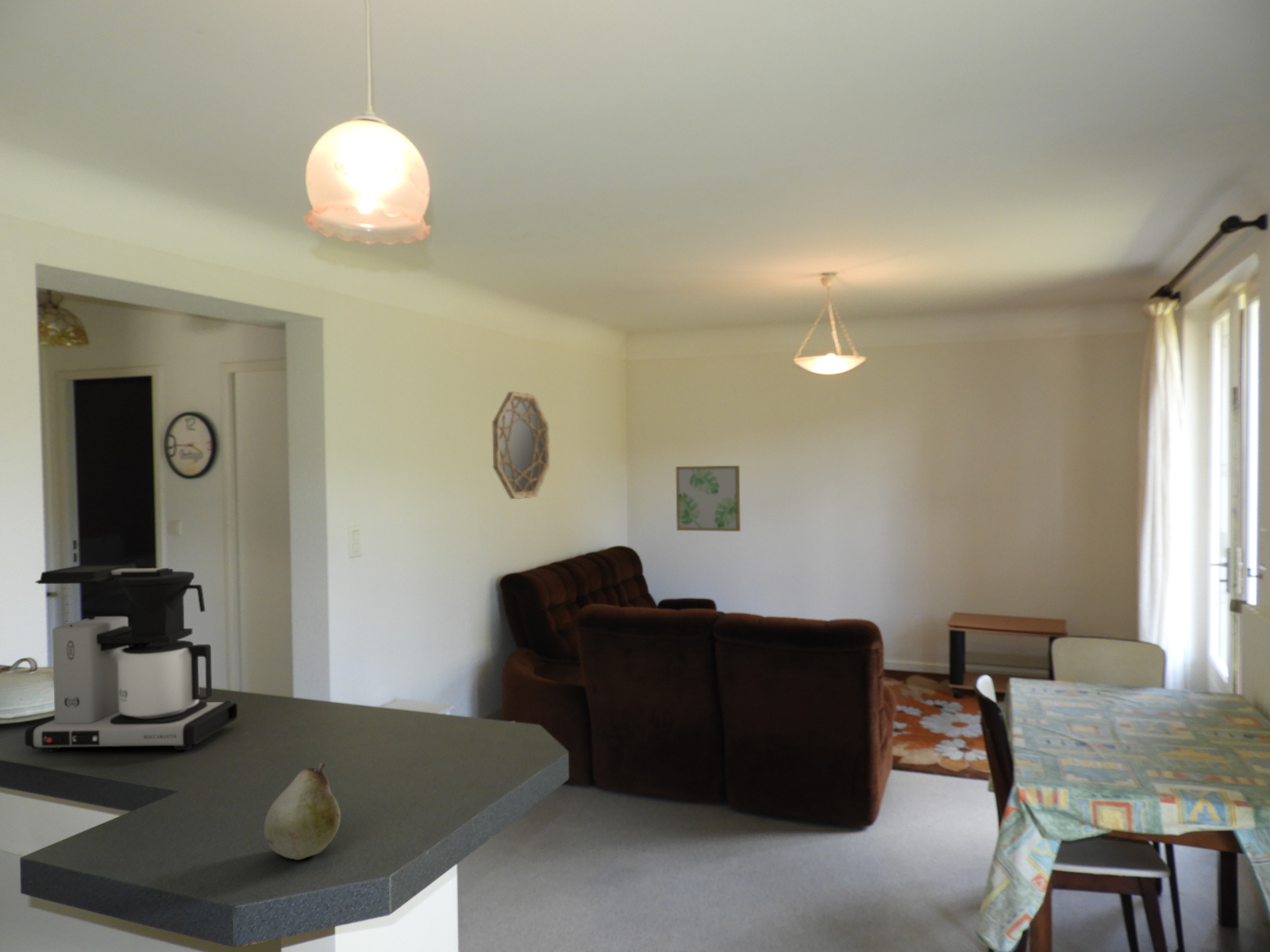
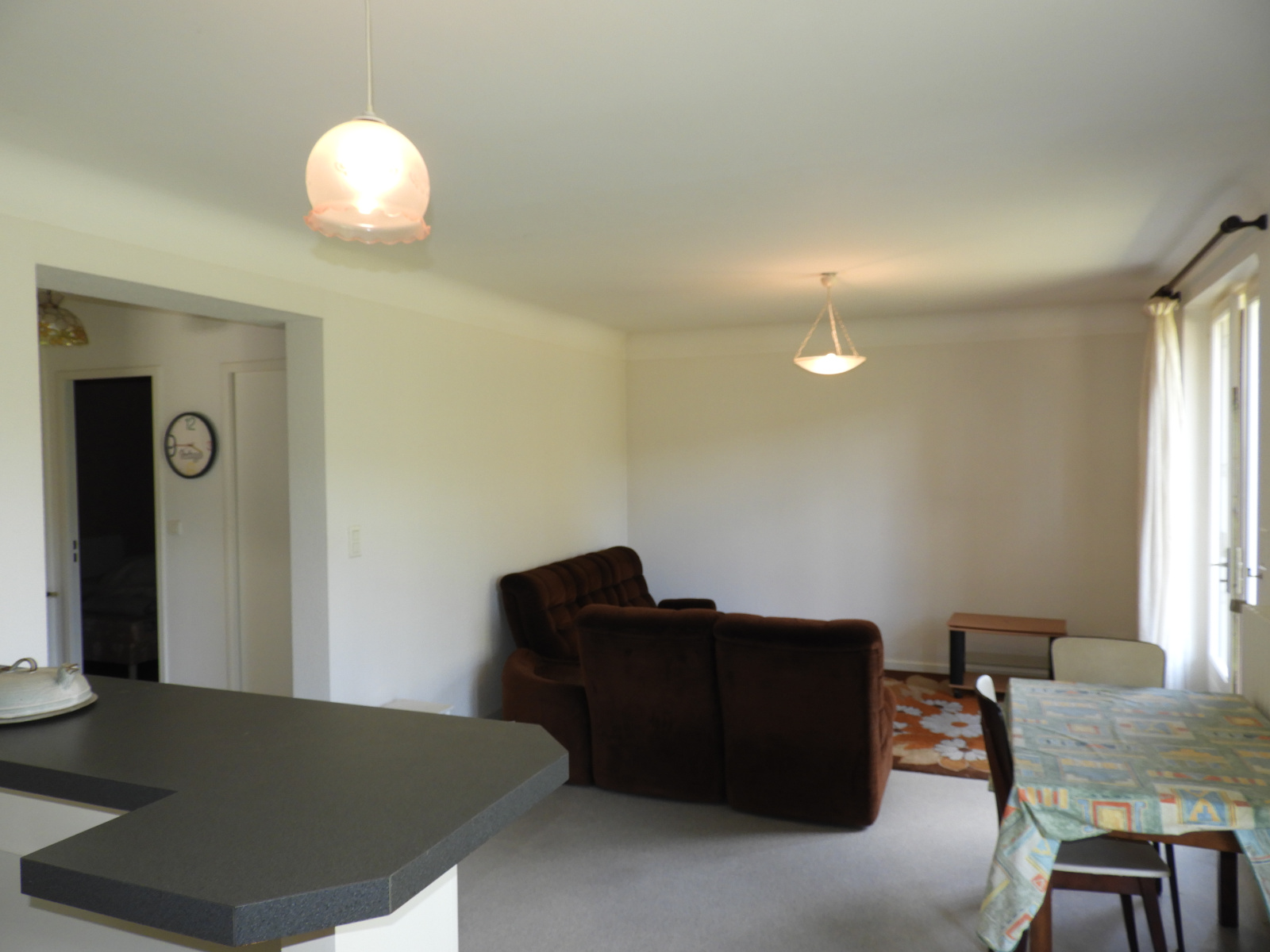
- coffee maker [24,562,238,753]
- wall art [675,465,741,532]
- fruit [264,761,341,861]
- home mirror [491,391,551,500]
